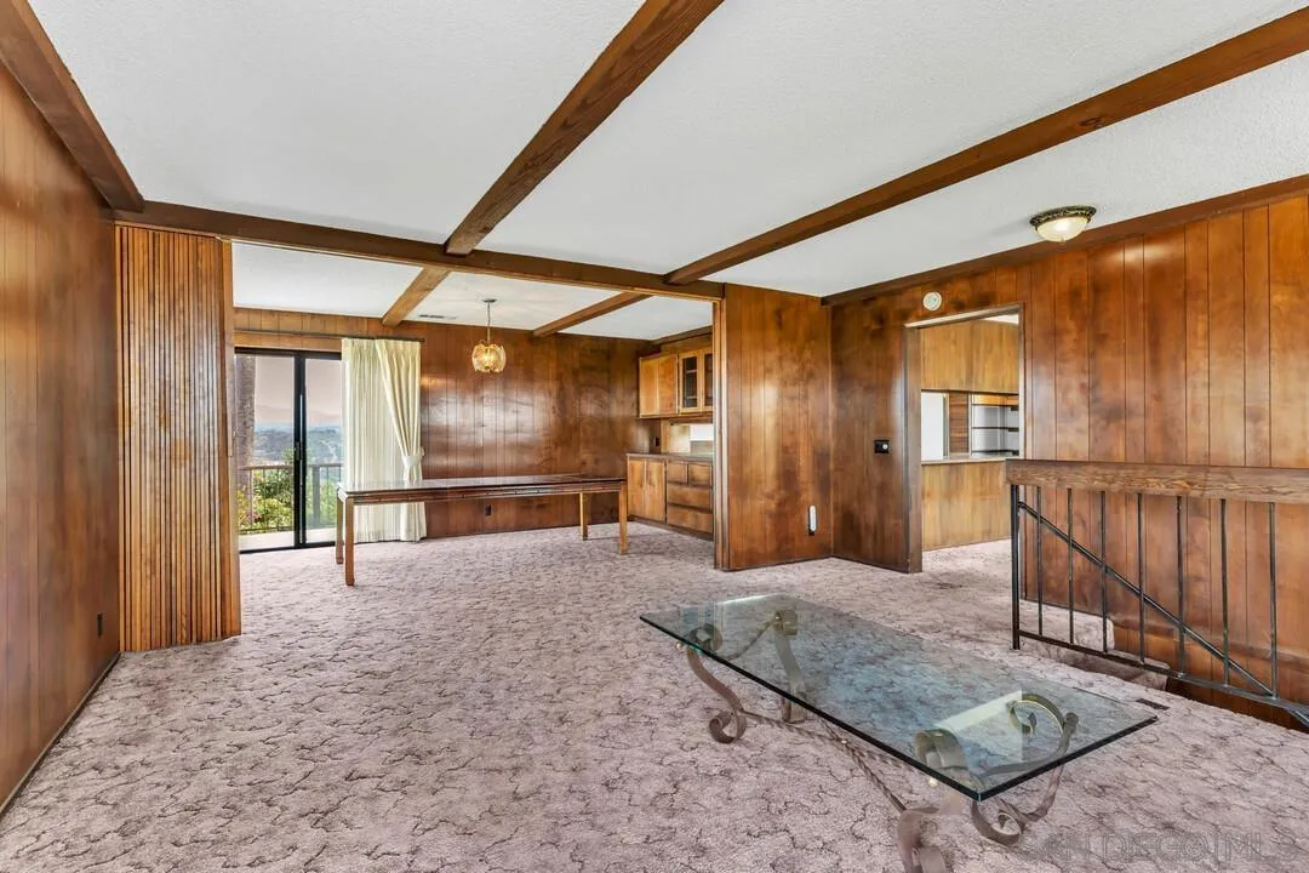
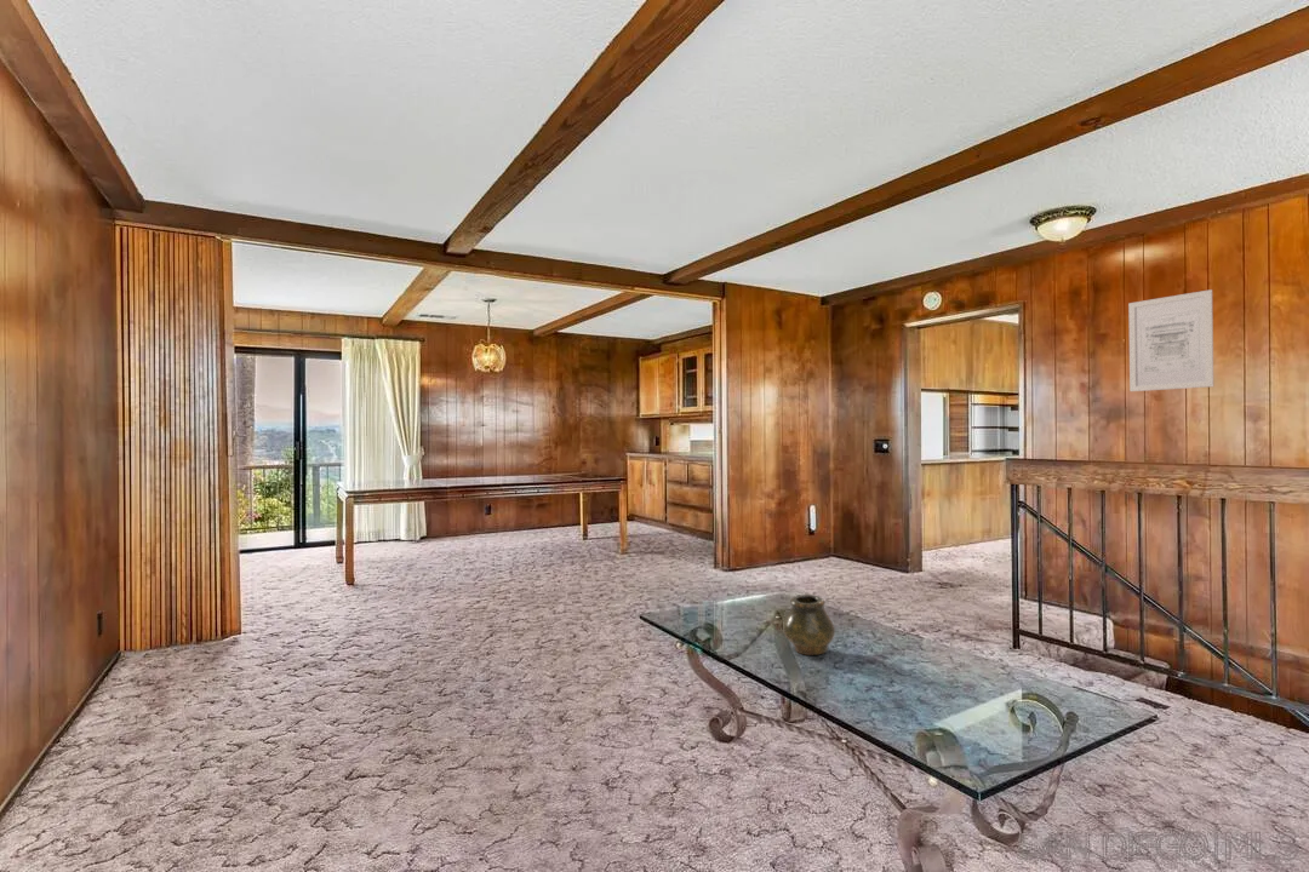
+ vase [782,593,836,656]
+ wall art [1127,288,1214,392]
